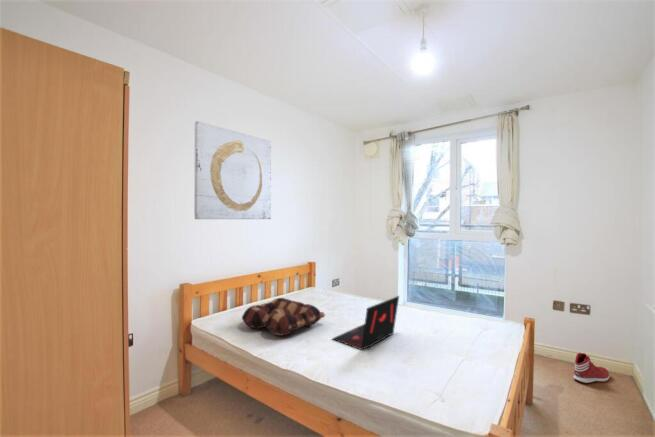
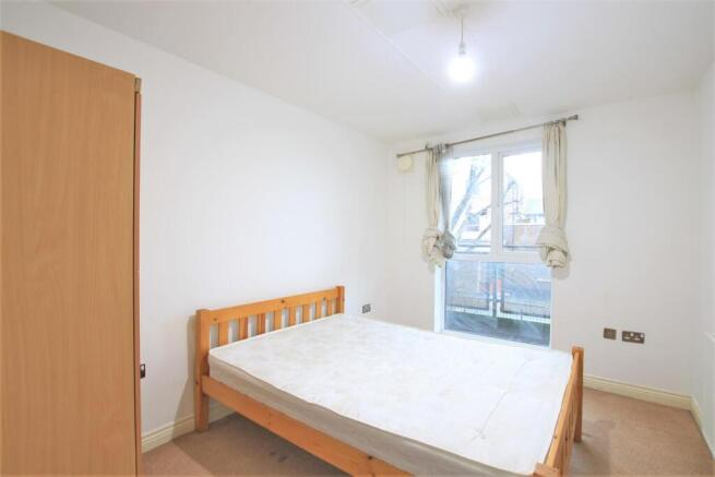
- laptop [331,295,400,351]
- sneaker [572,352,611,384]
- wall art [193,120,272,220]
- seat cushion [241,297,326,336]
